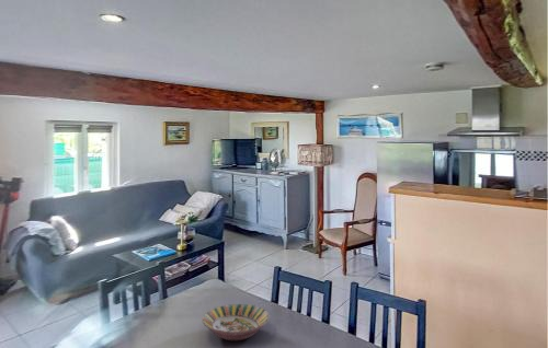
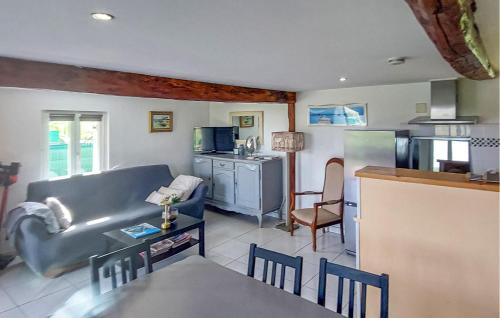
- serving bowl [202,303,271,341]
